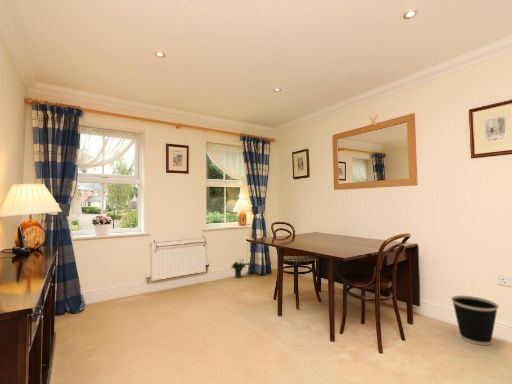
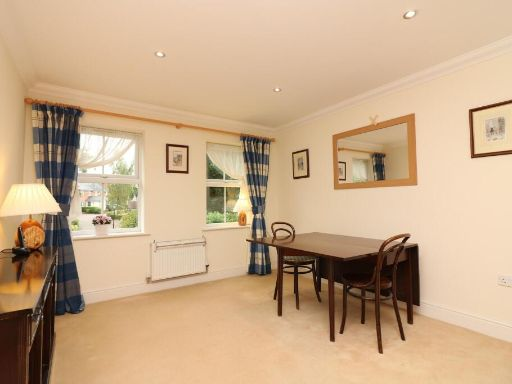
- potted plant [230,258,252,279]
- wastebasket [450,295,500,346]
